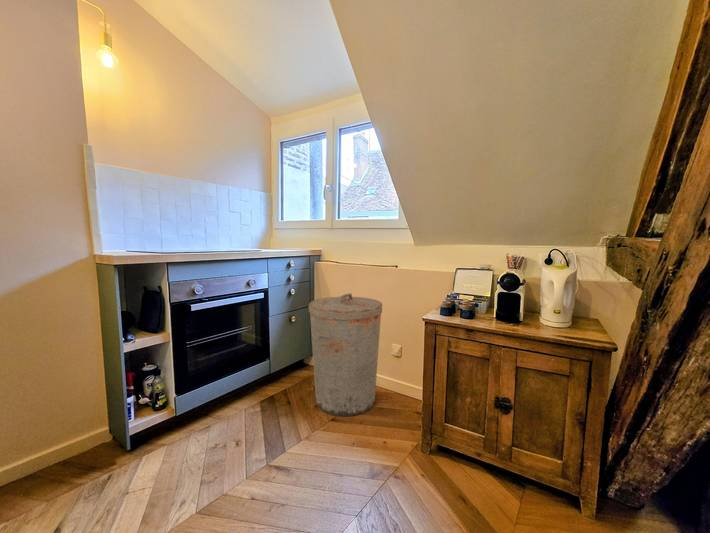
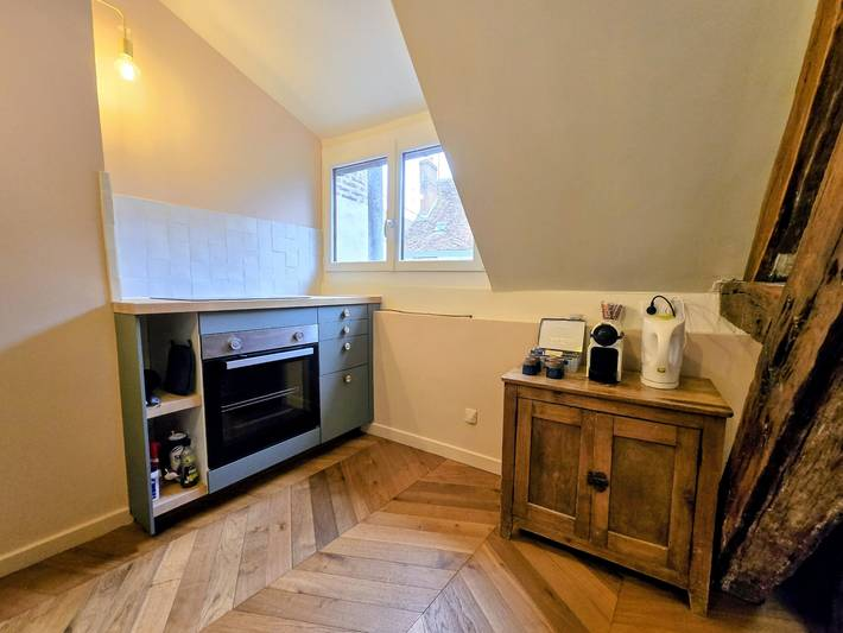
- trash can [308,293,383,418]
